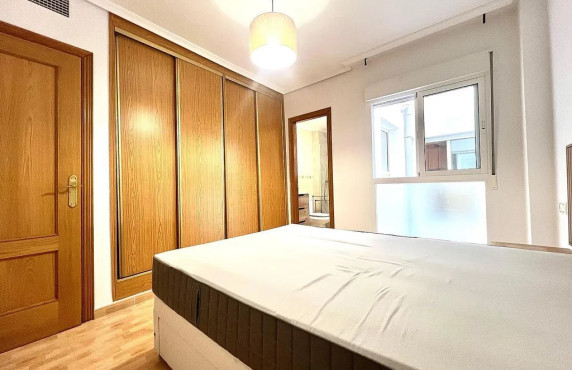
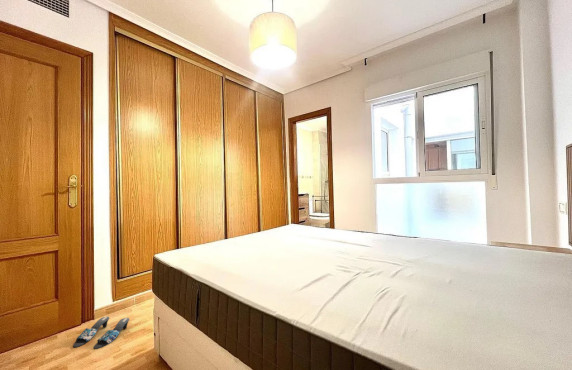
+ slippers [72,316,130,350]
